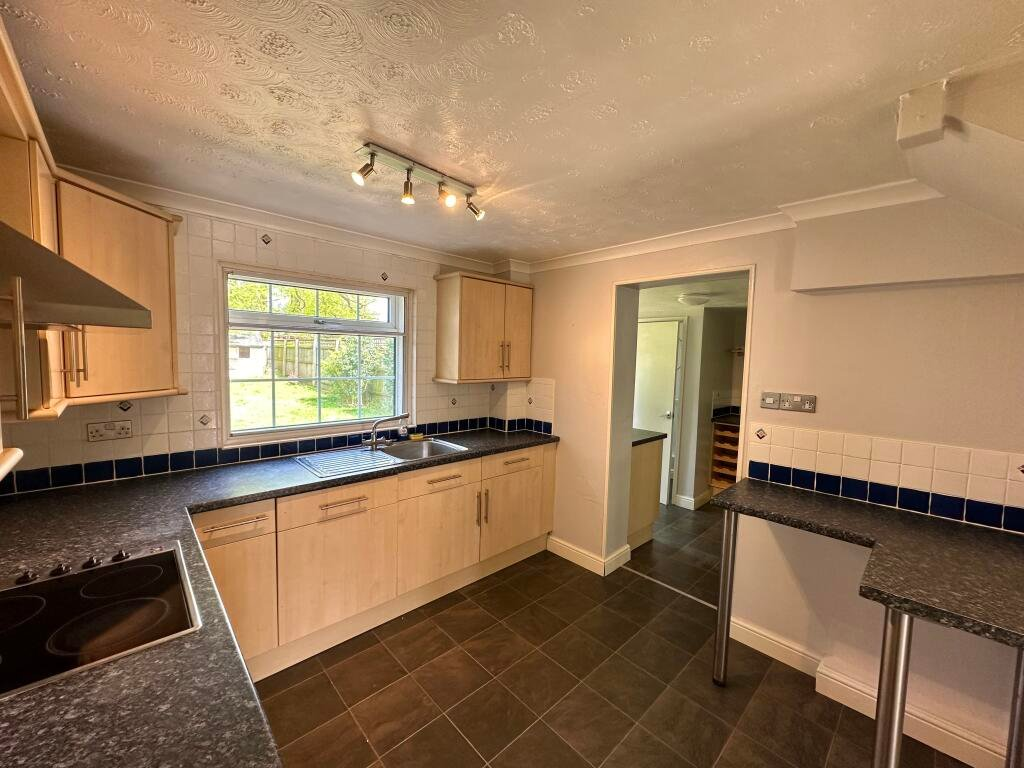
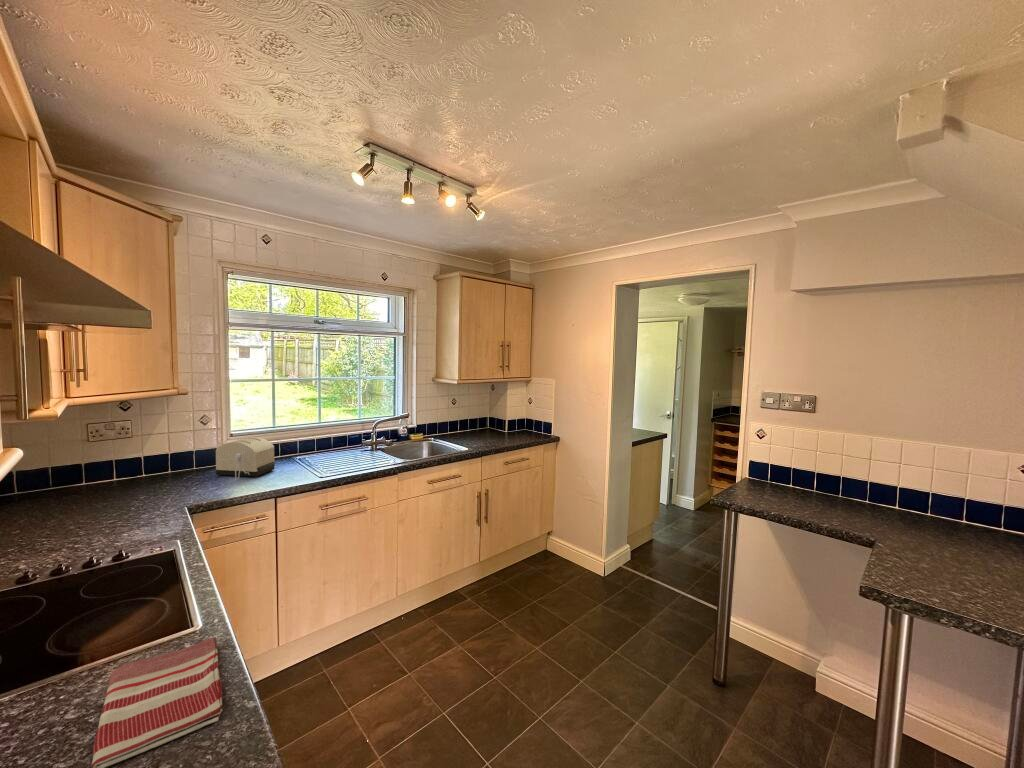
+ dish towel [90,636,223,768]
+ toaster [215,436,276,481]
